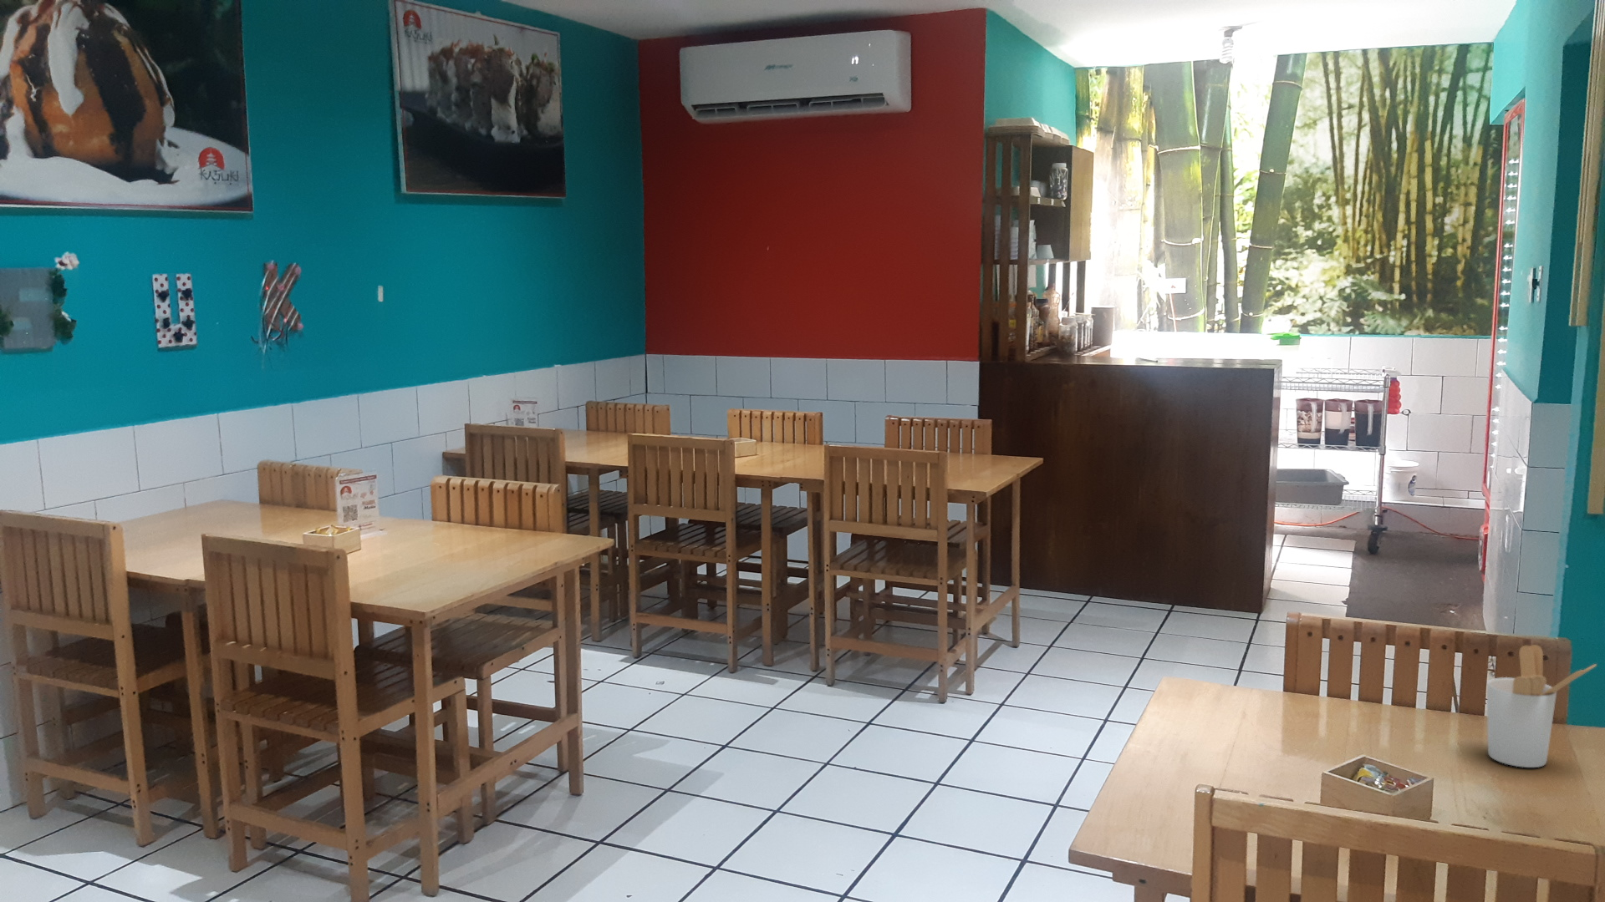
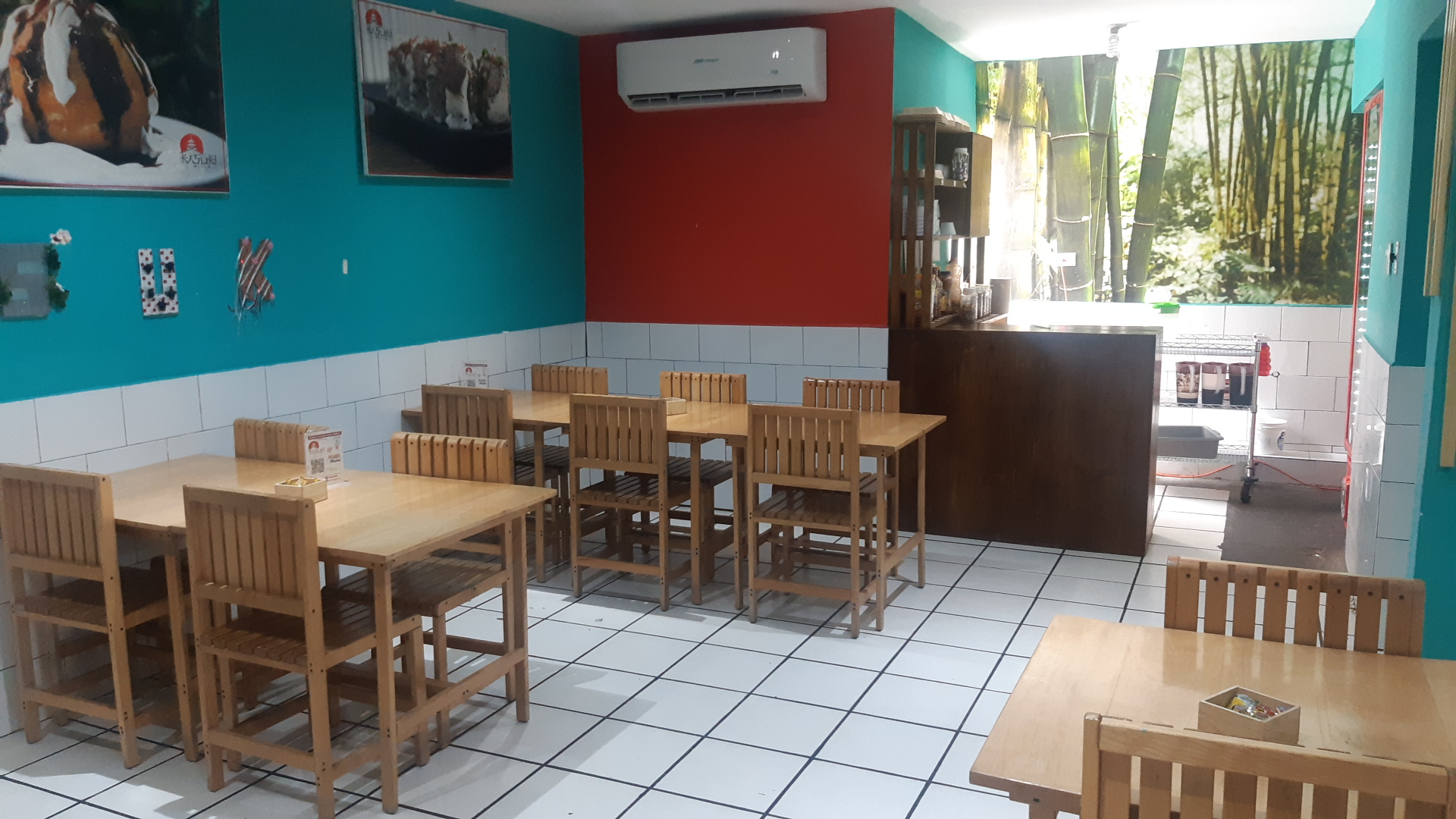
- utensil holder [1486,644,1597,769]
